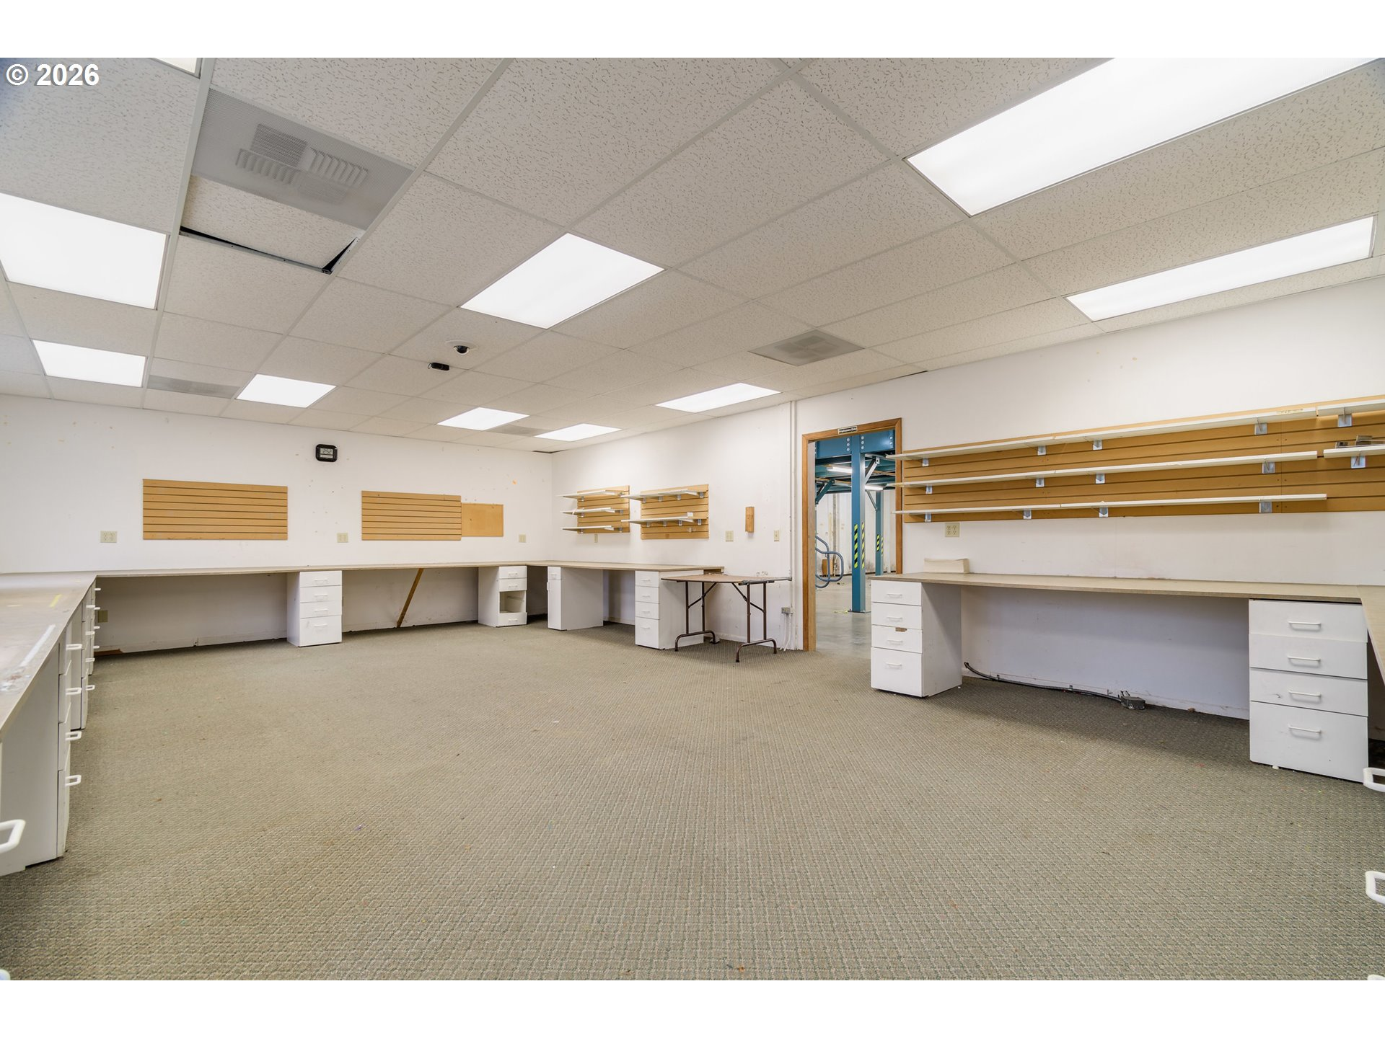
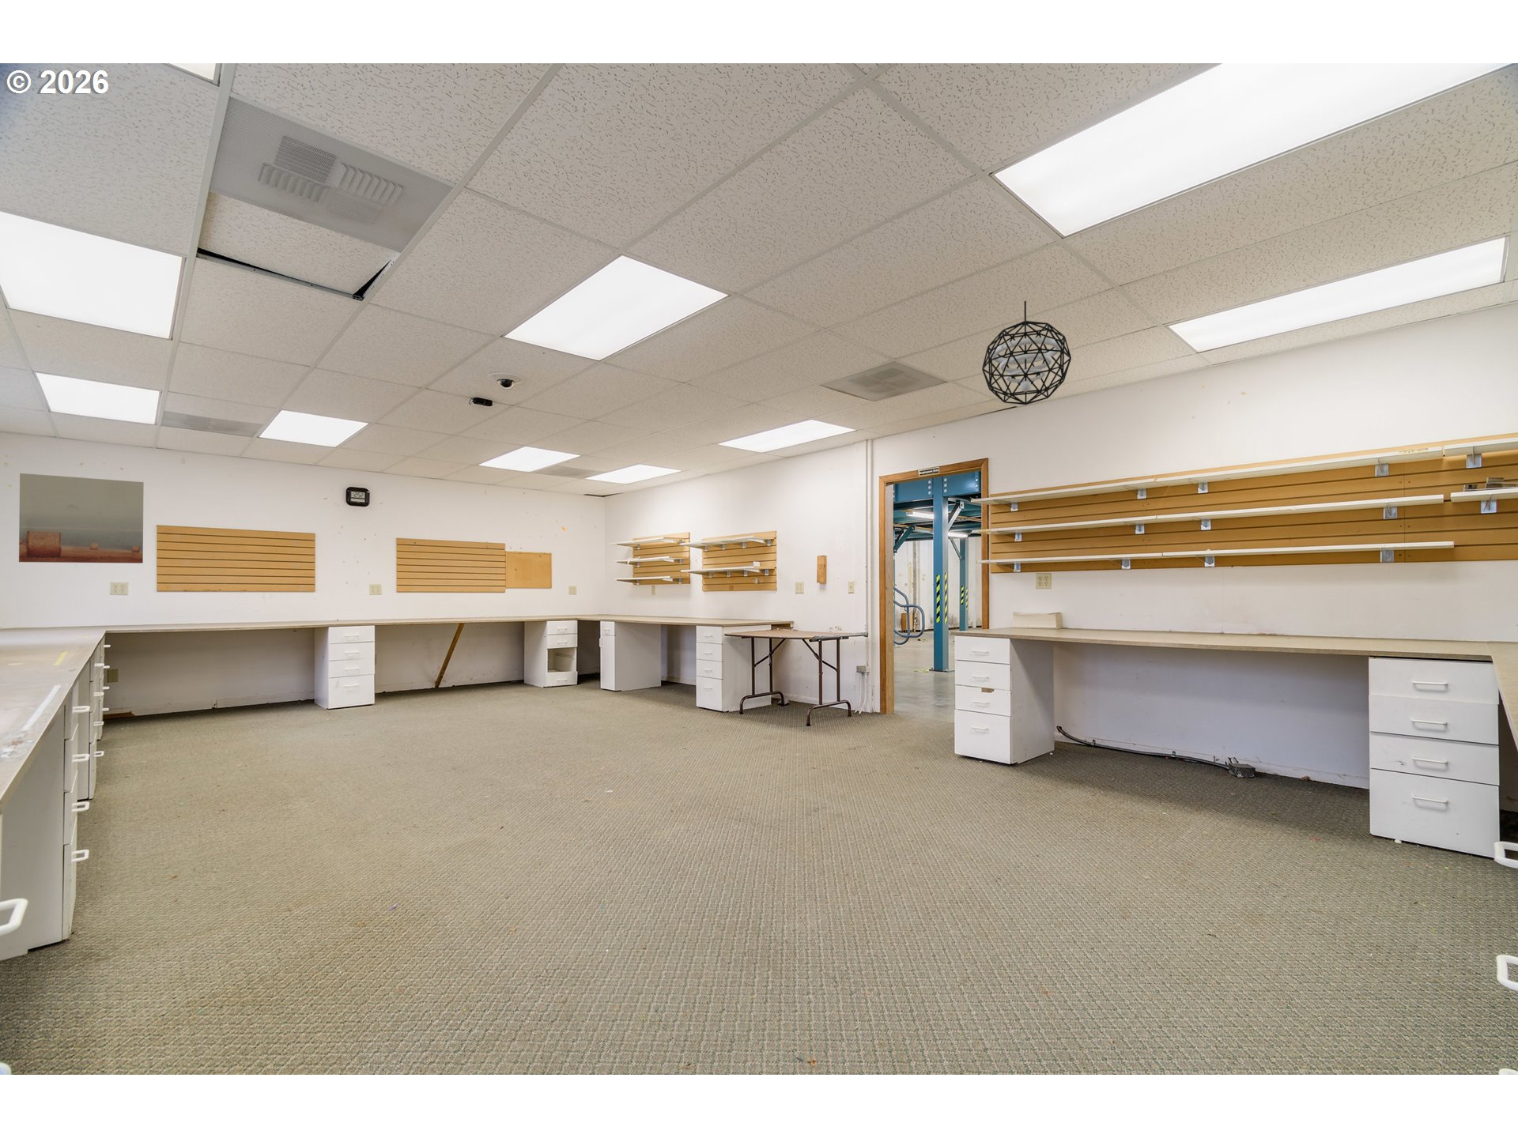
+ pendant light [981,300,1072,405]
+ wall art [18,472,145,564]
